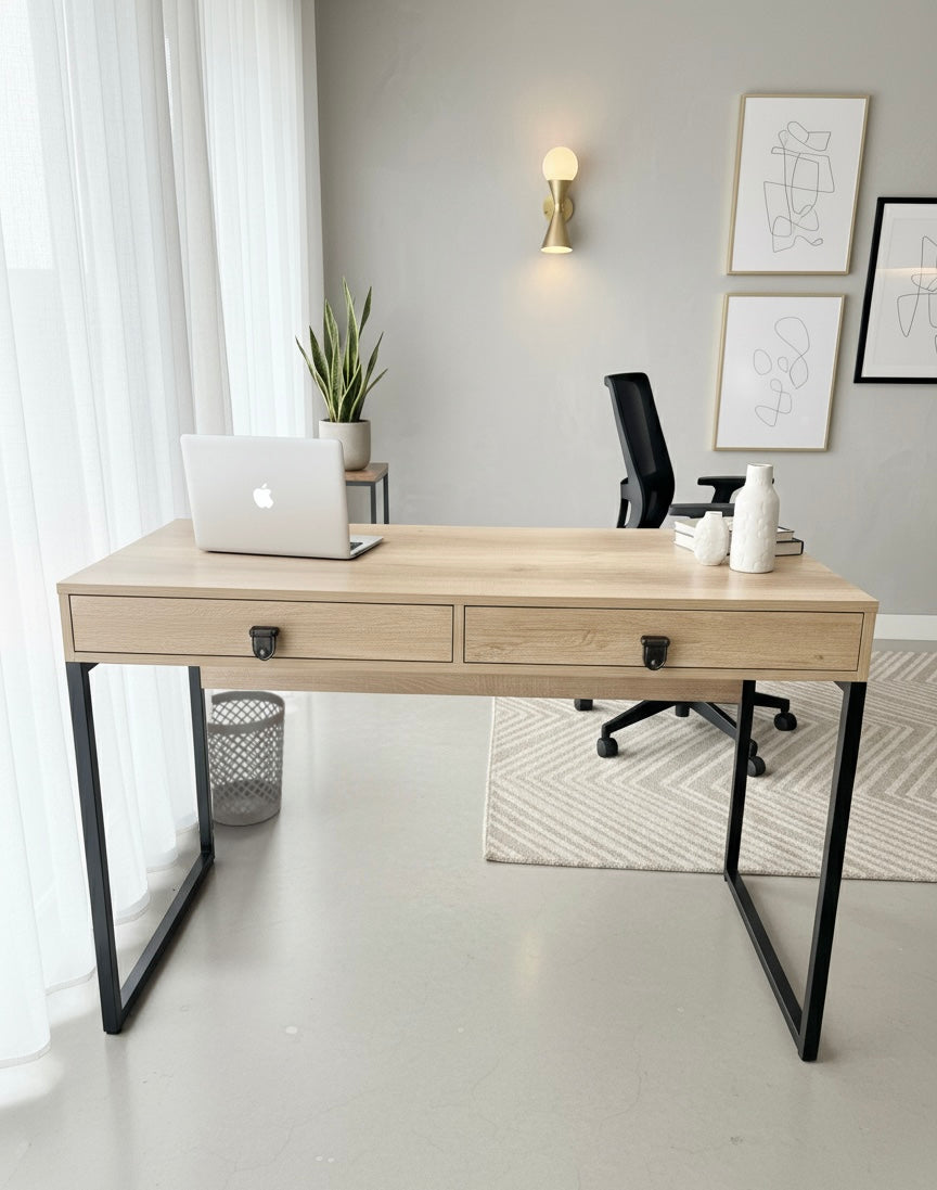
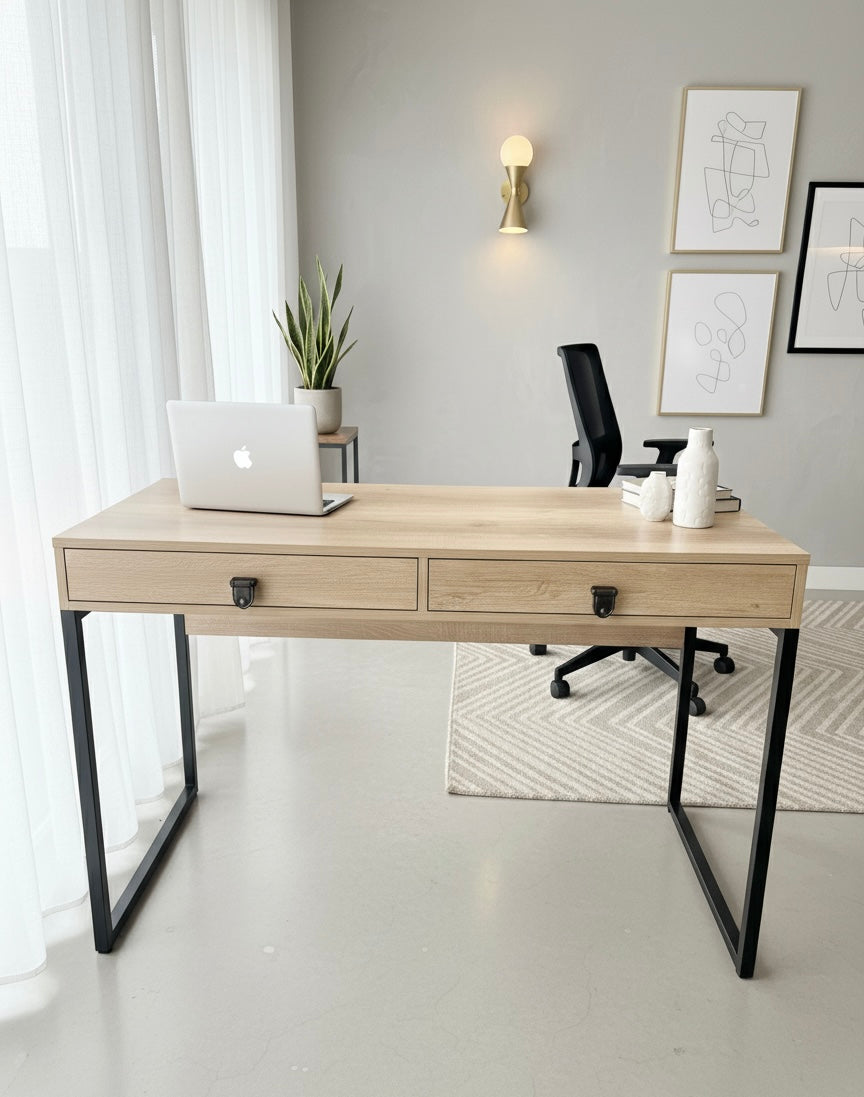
- wastebasket [206,689,286,827]
